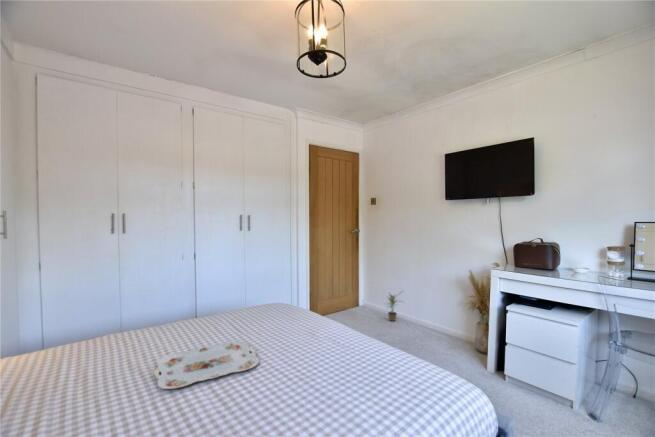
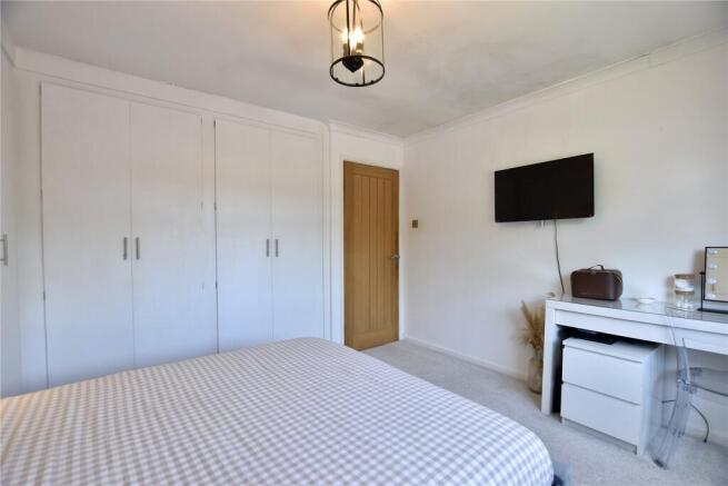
- serving tray [153,340,260,390]
- potted plant [384,290,404,322]
